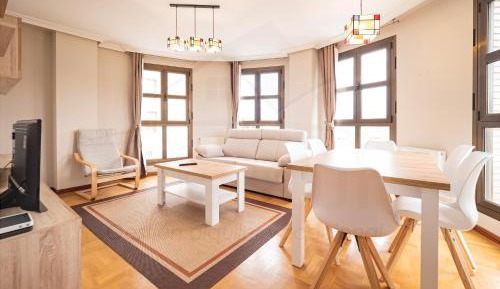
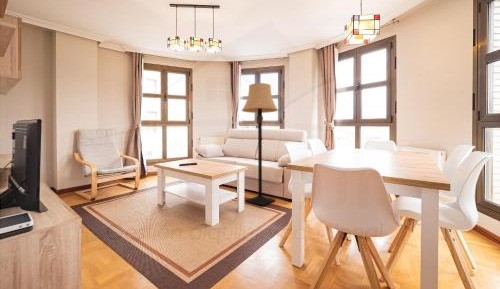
+ lamp [241,82,279,207]
